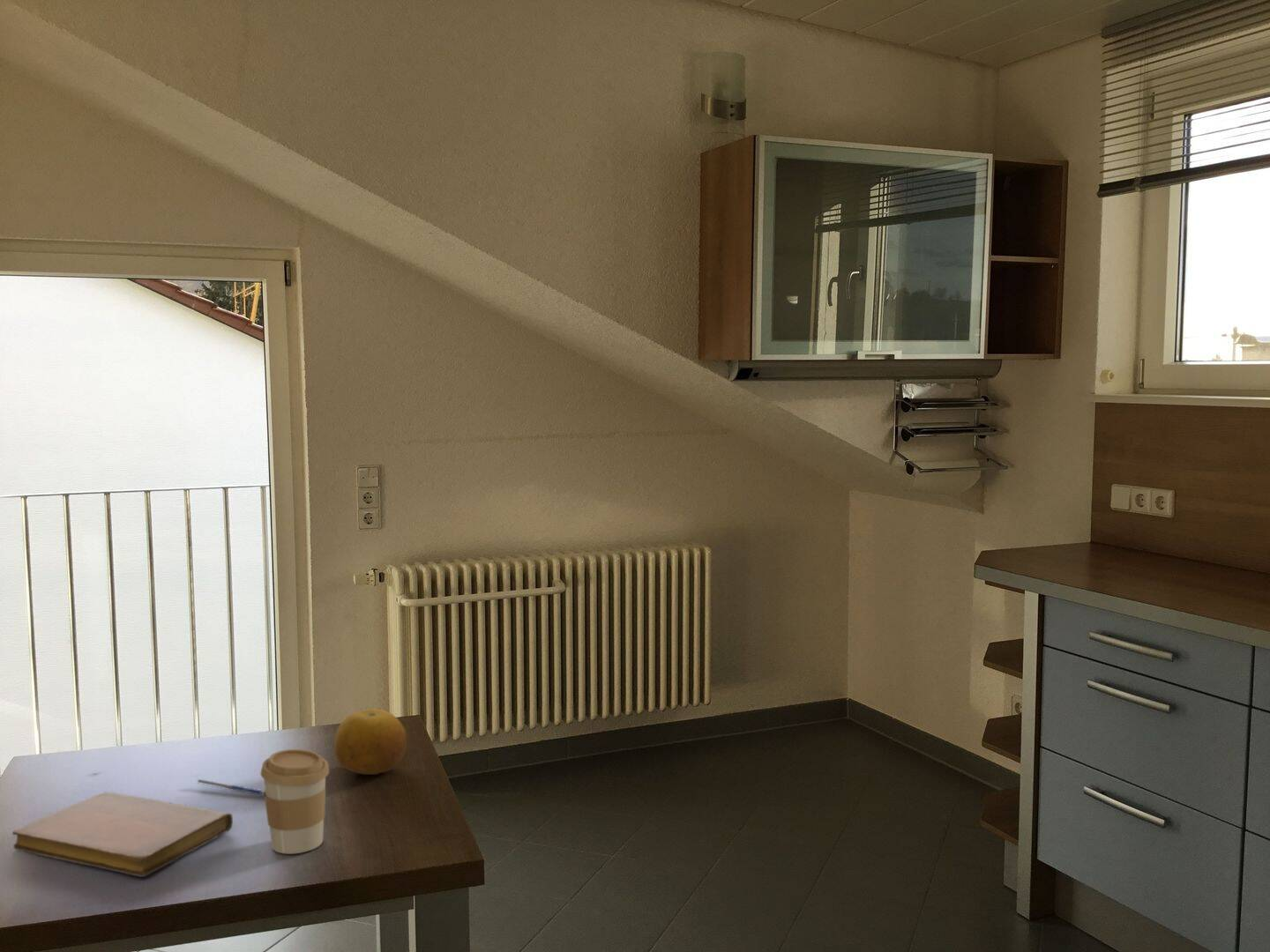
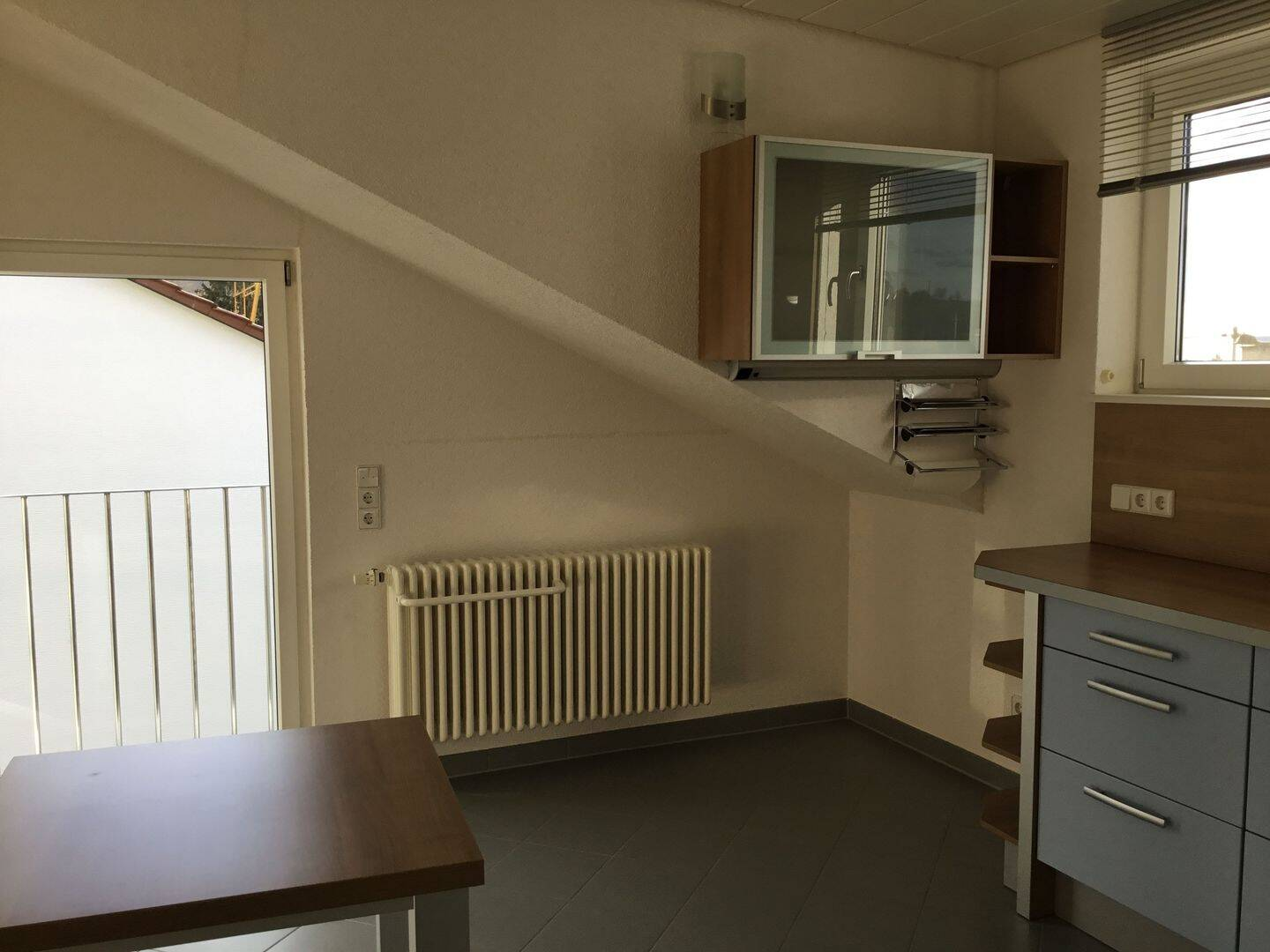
- fruit [333,708,407,776]
- coffee cup [259,748,330,855]
- pen [195,778,265,797]
- notebook [11,791,234,878]
